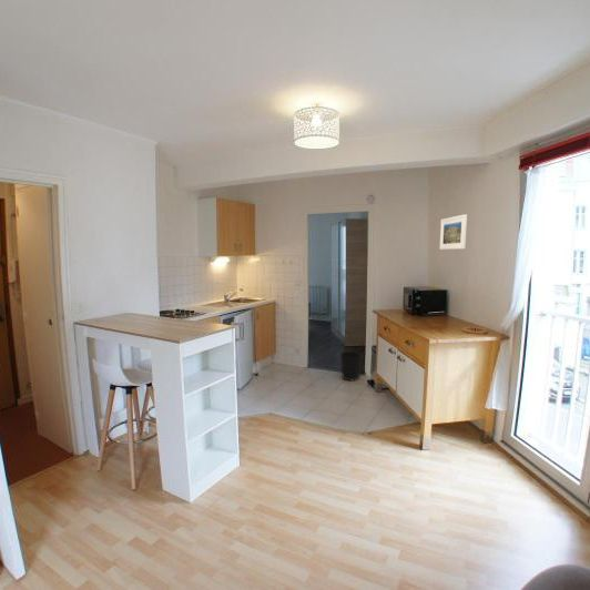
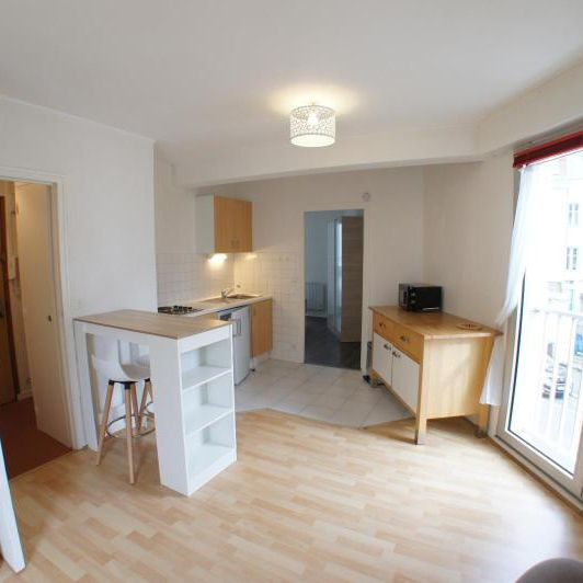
- wastebasket [339,350,363,382]
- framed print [438,213,468,251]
